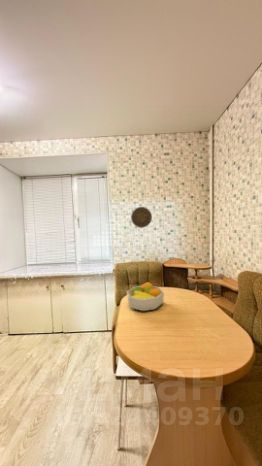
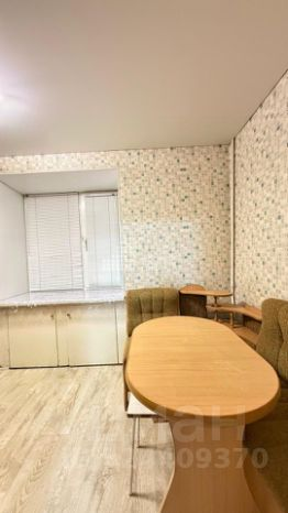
- fruit bowl [126,281,165,312]
- decorative plate [130,206,153,229]
